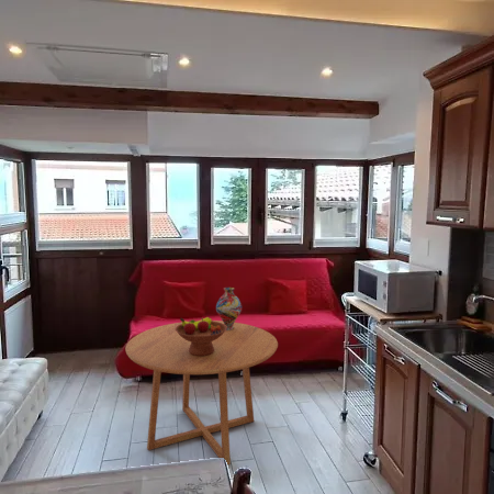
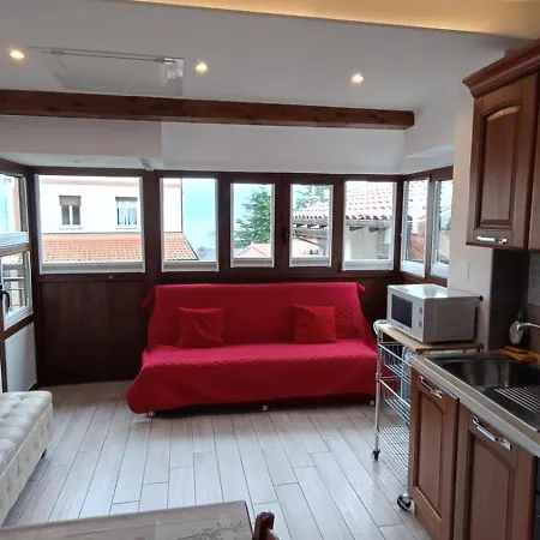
- vase [215,287,243,330]
- dining table [124,319,279,465]
- fruit bowl [176,316,227,356]
